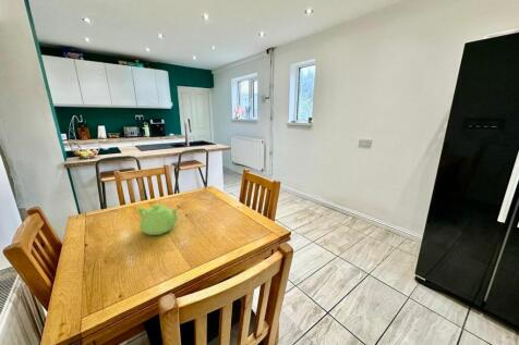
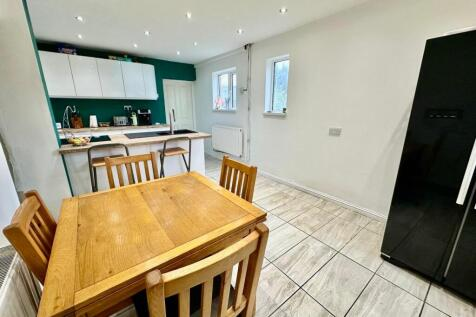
- teapot [136,204,180,236]
